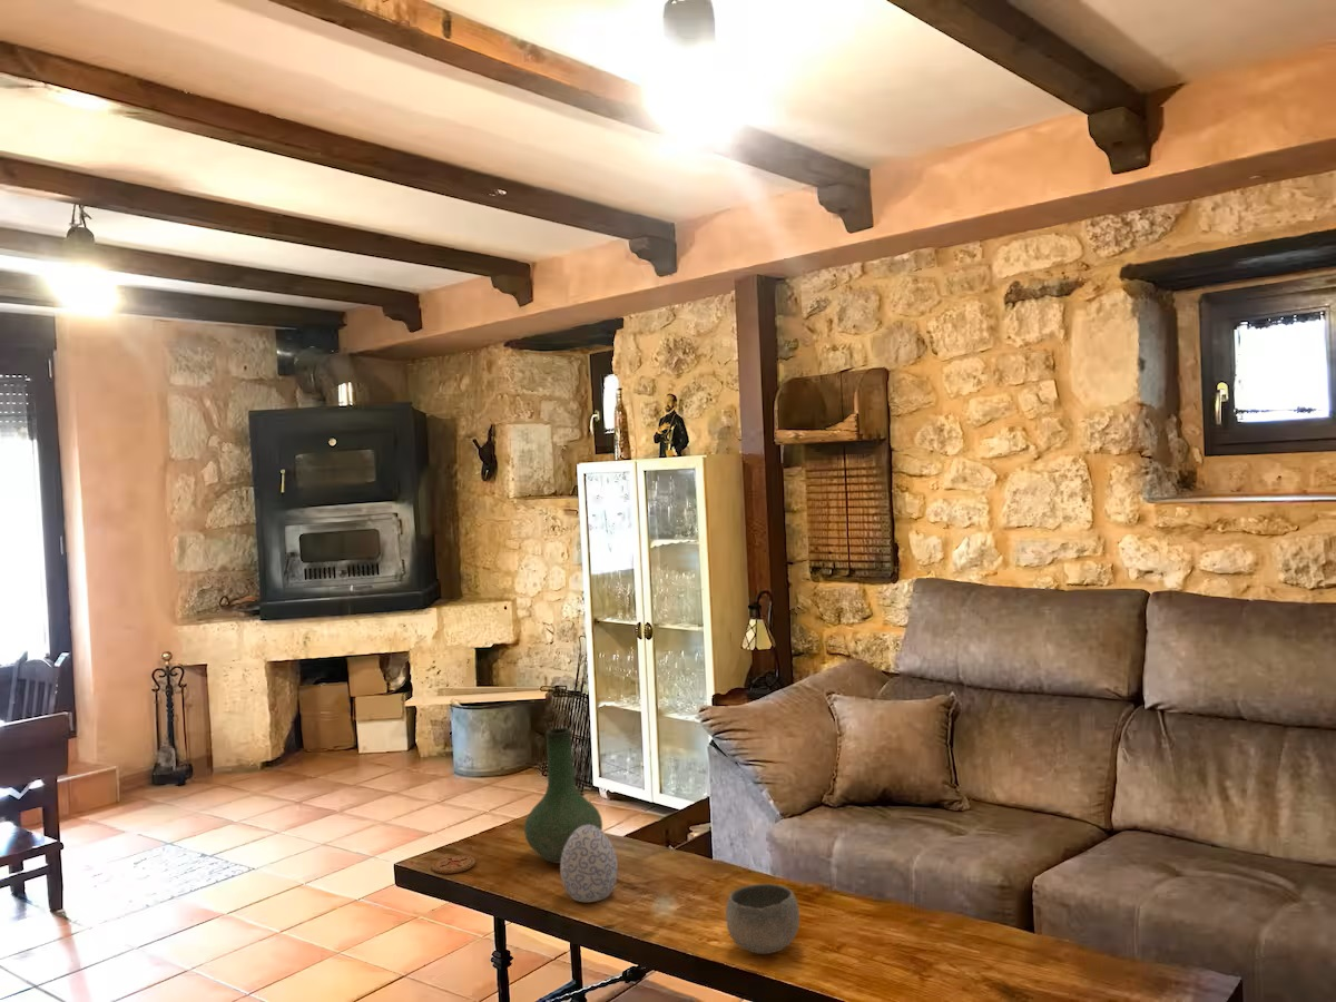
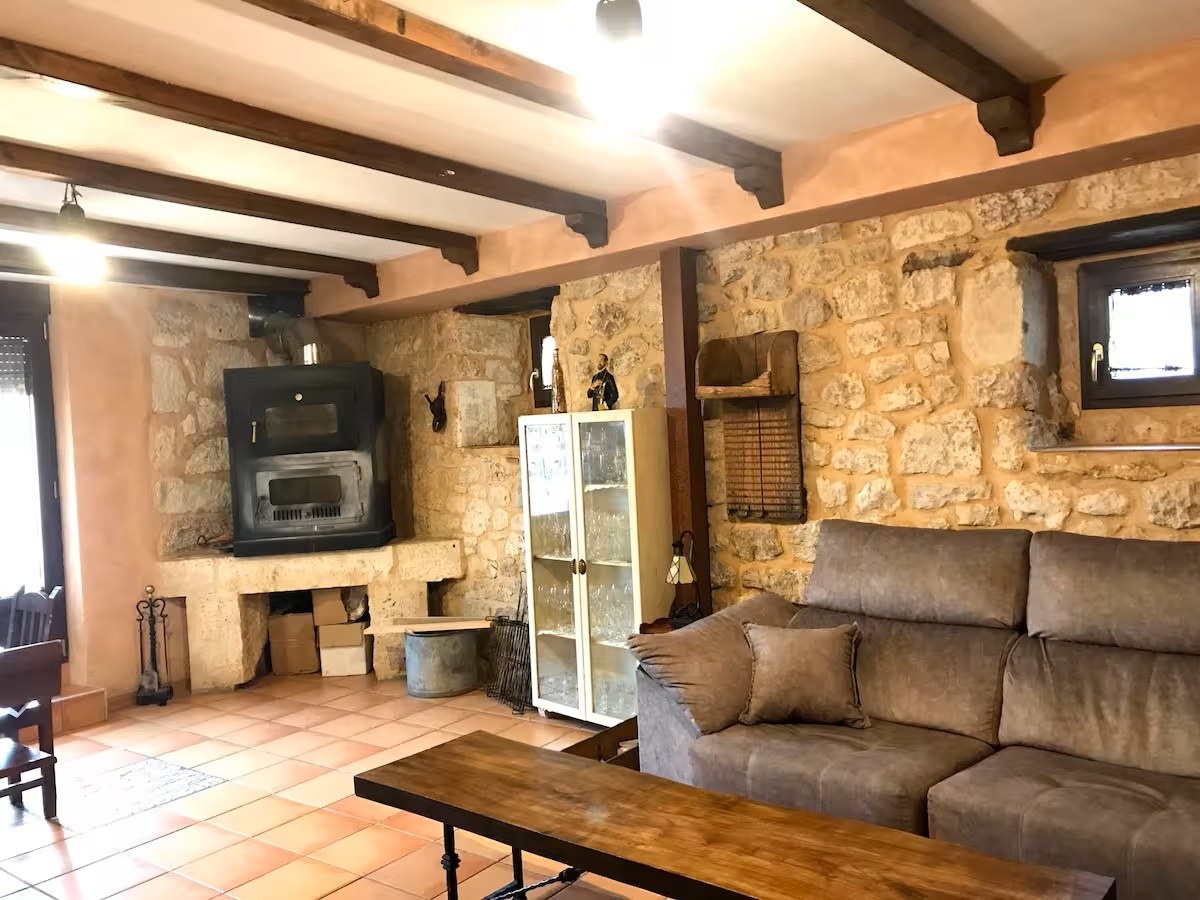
- vase [523,727,603,864]
- coaster [431,854,477,875]
- bowl [725,883,800,955]
- decorative egg [559,825,619,904]
